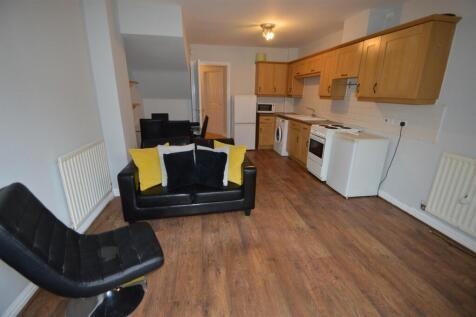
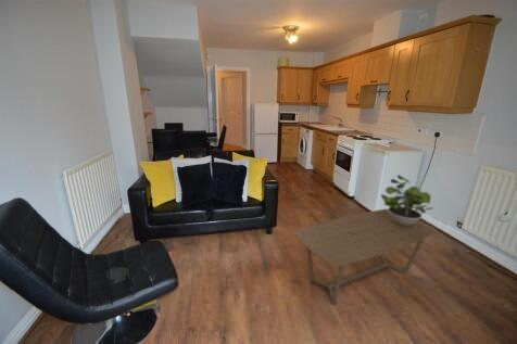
+ potted plant [380,174,434,226]
+ coffee table [293,208,439,305]
